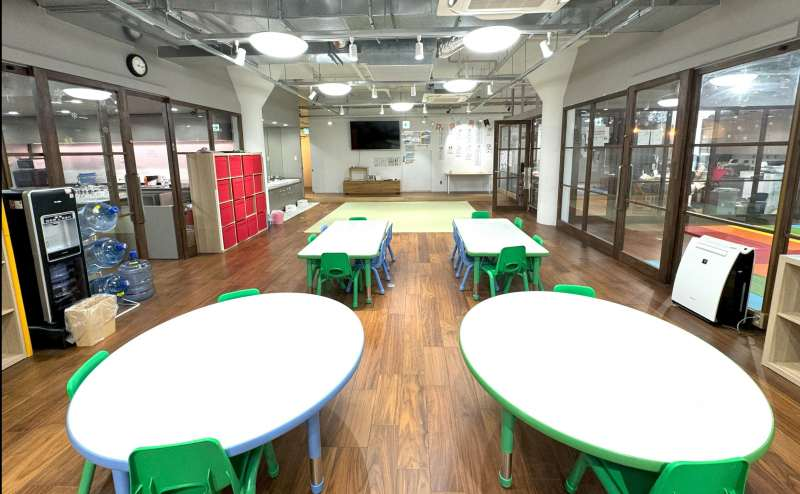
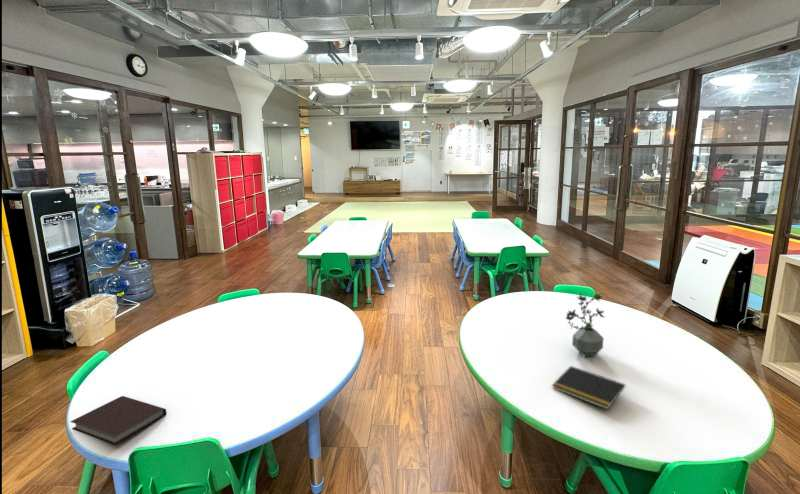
+ potted plant [565,292,605,357]
+ notepad [551,365,626,411]
+ notebook [69,395,167,446]
